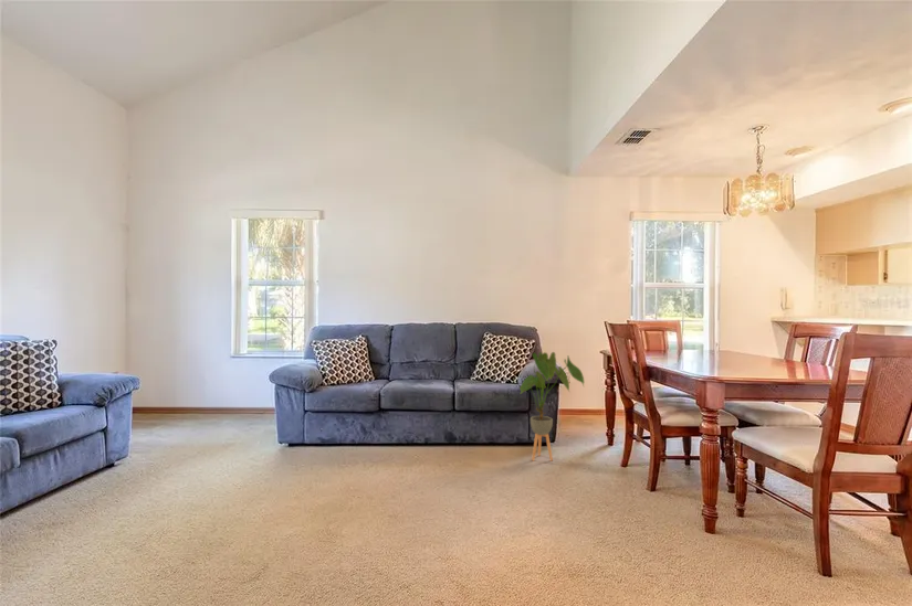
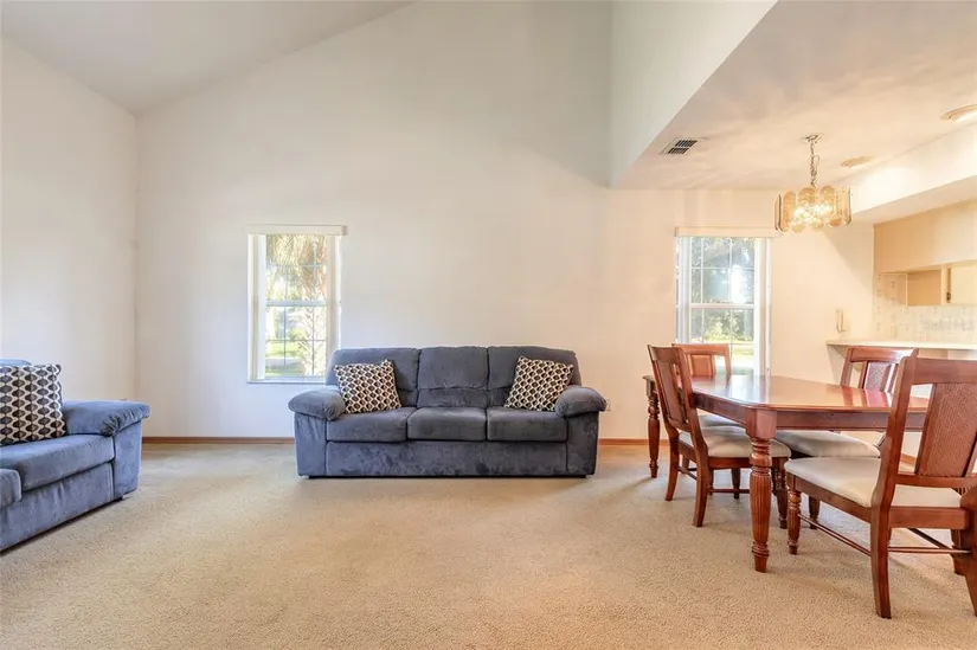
- house plant [518,351,585,461]
